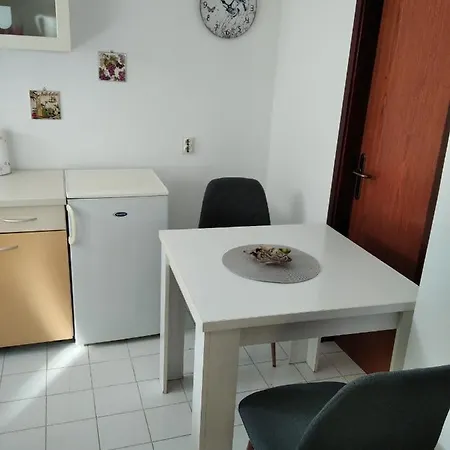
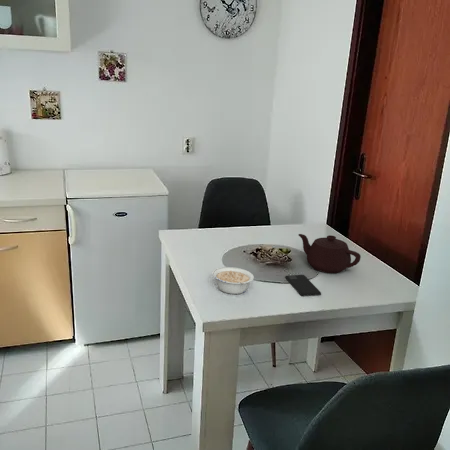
+ legume [211,266,255,295]
+ smartphone [284,274,322,297]
+ teapot [297,233,362,274]
